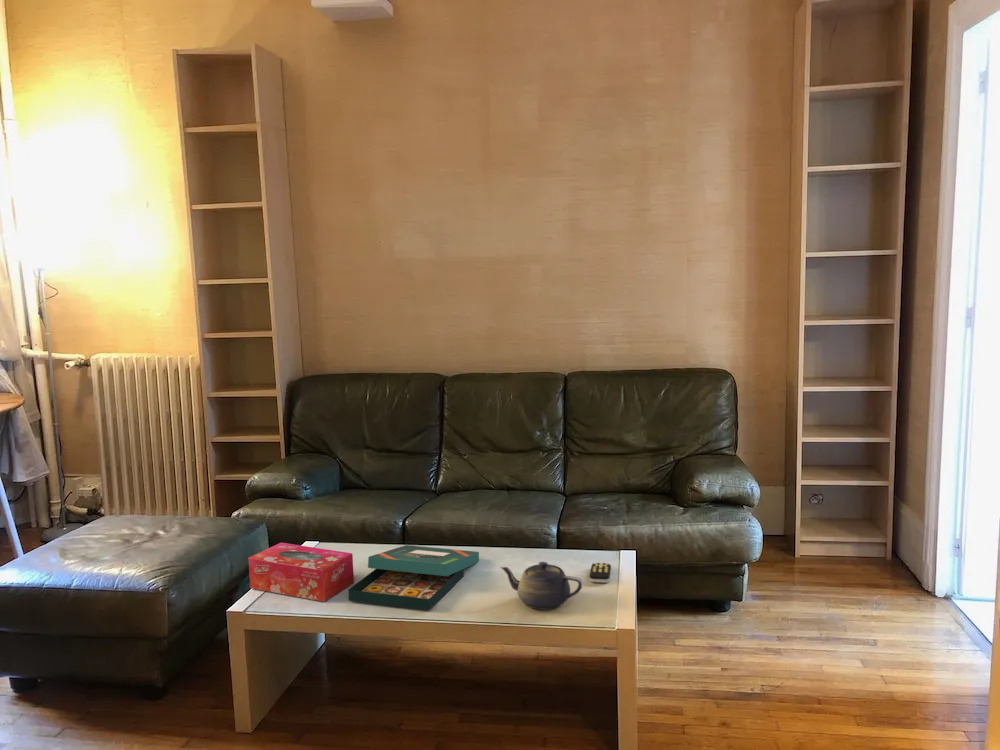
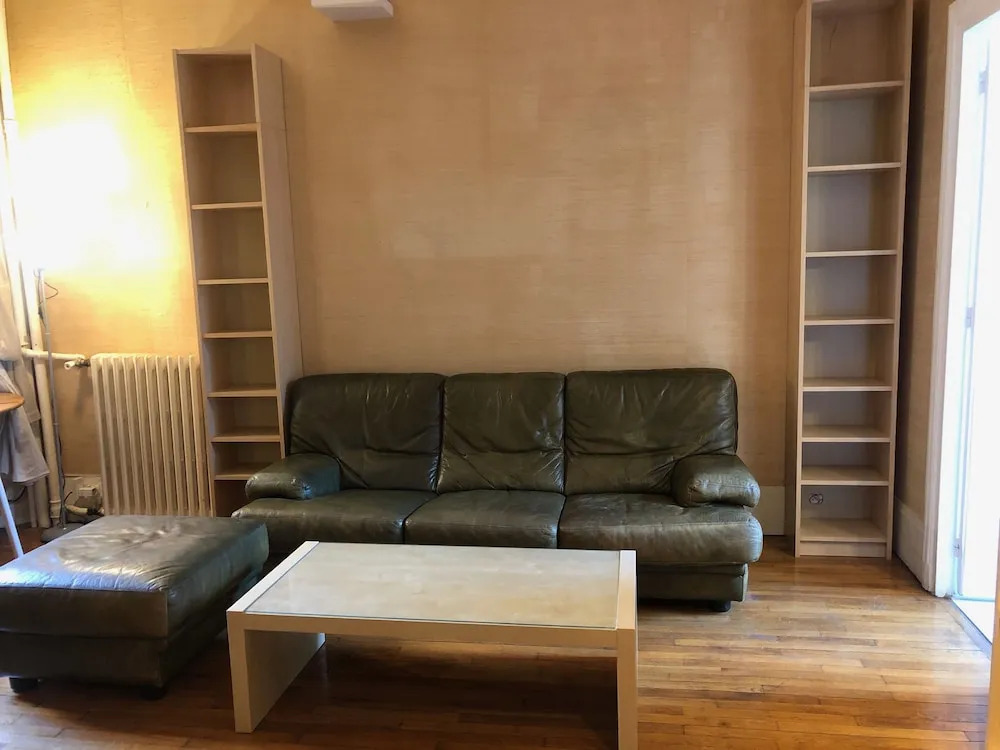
- remote control [588,561,612,584]
- teapot [500,561,584,611]
- board game [347,544,480,611]
- tissue box [247,542,355,602]
